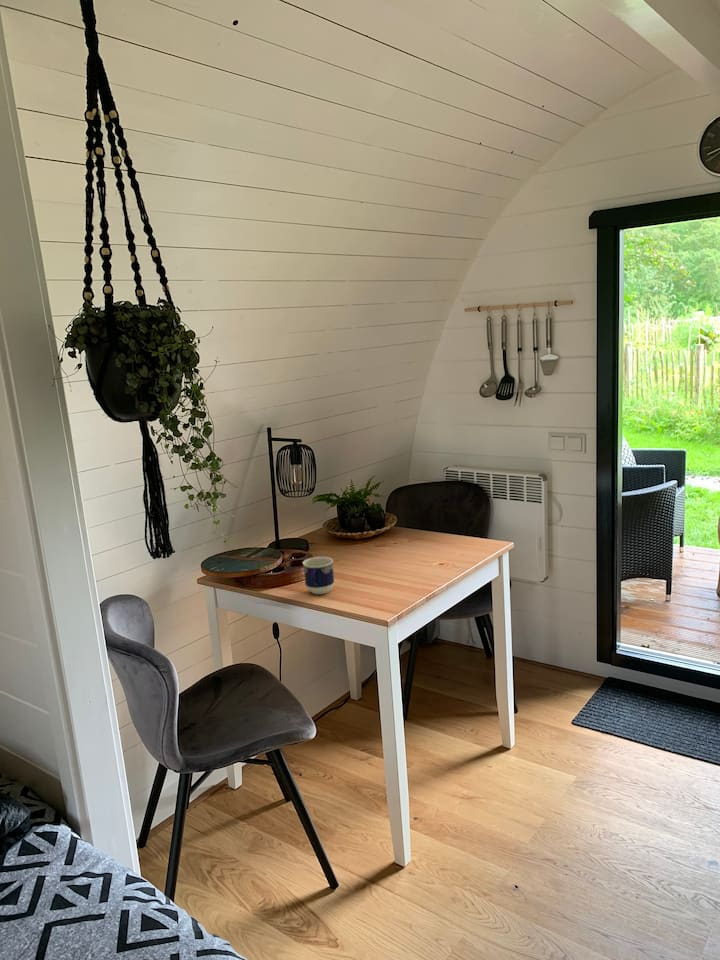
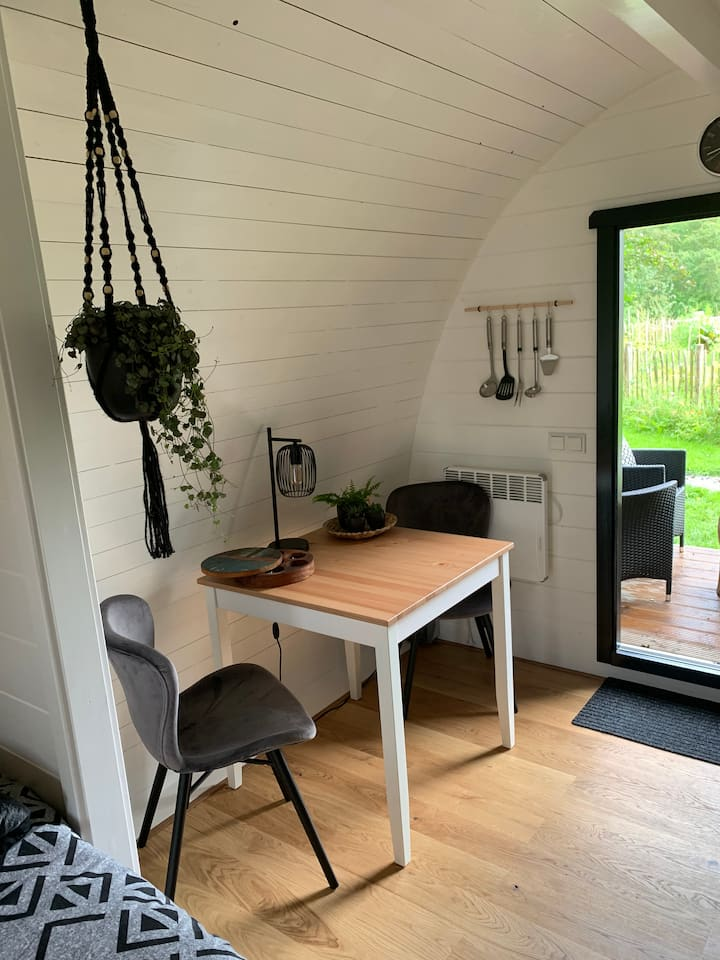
- cup [302,556,335,595]
